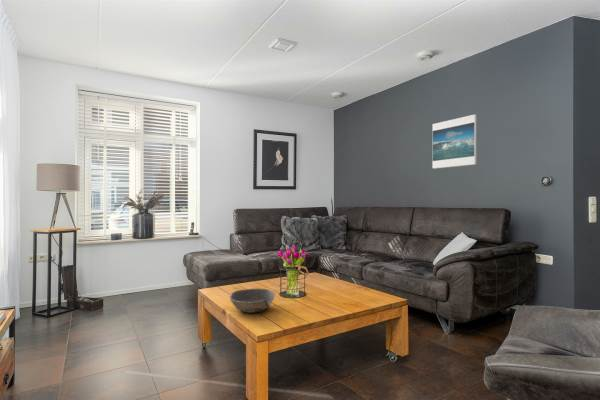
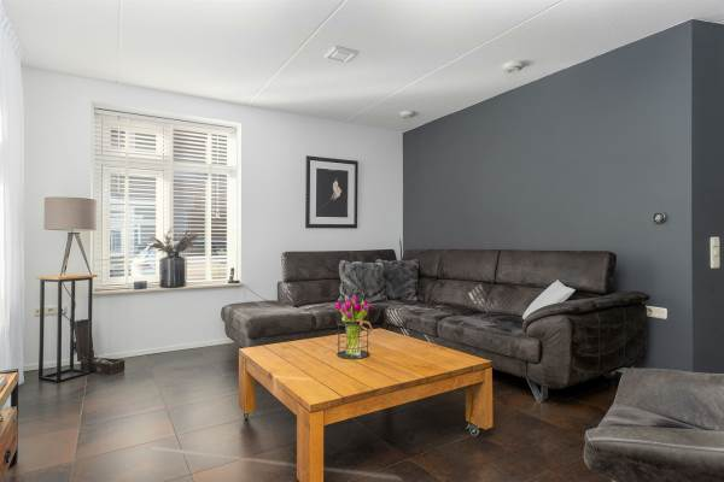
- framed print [431,113,478,170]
- bowl [228,287,276,314]
